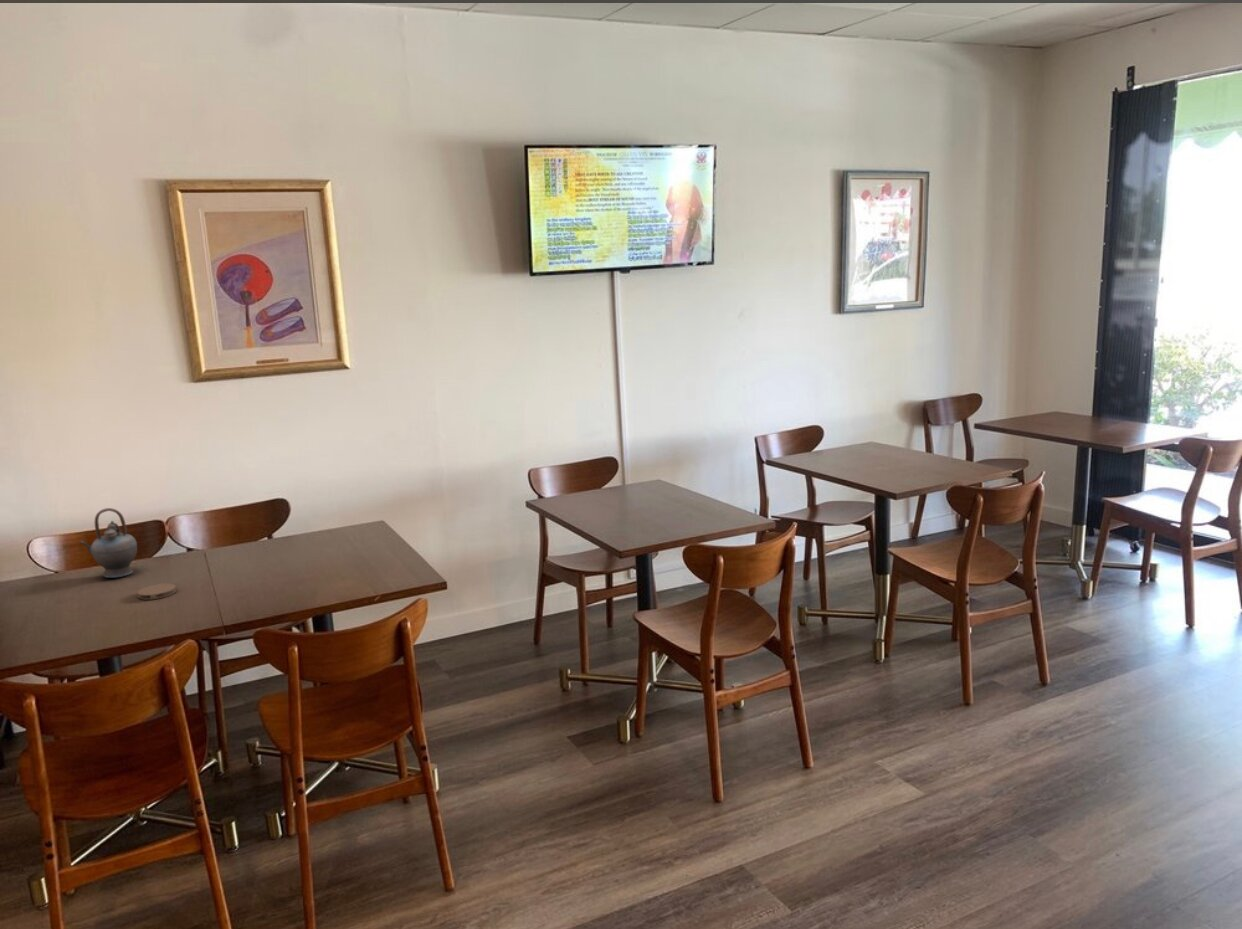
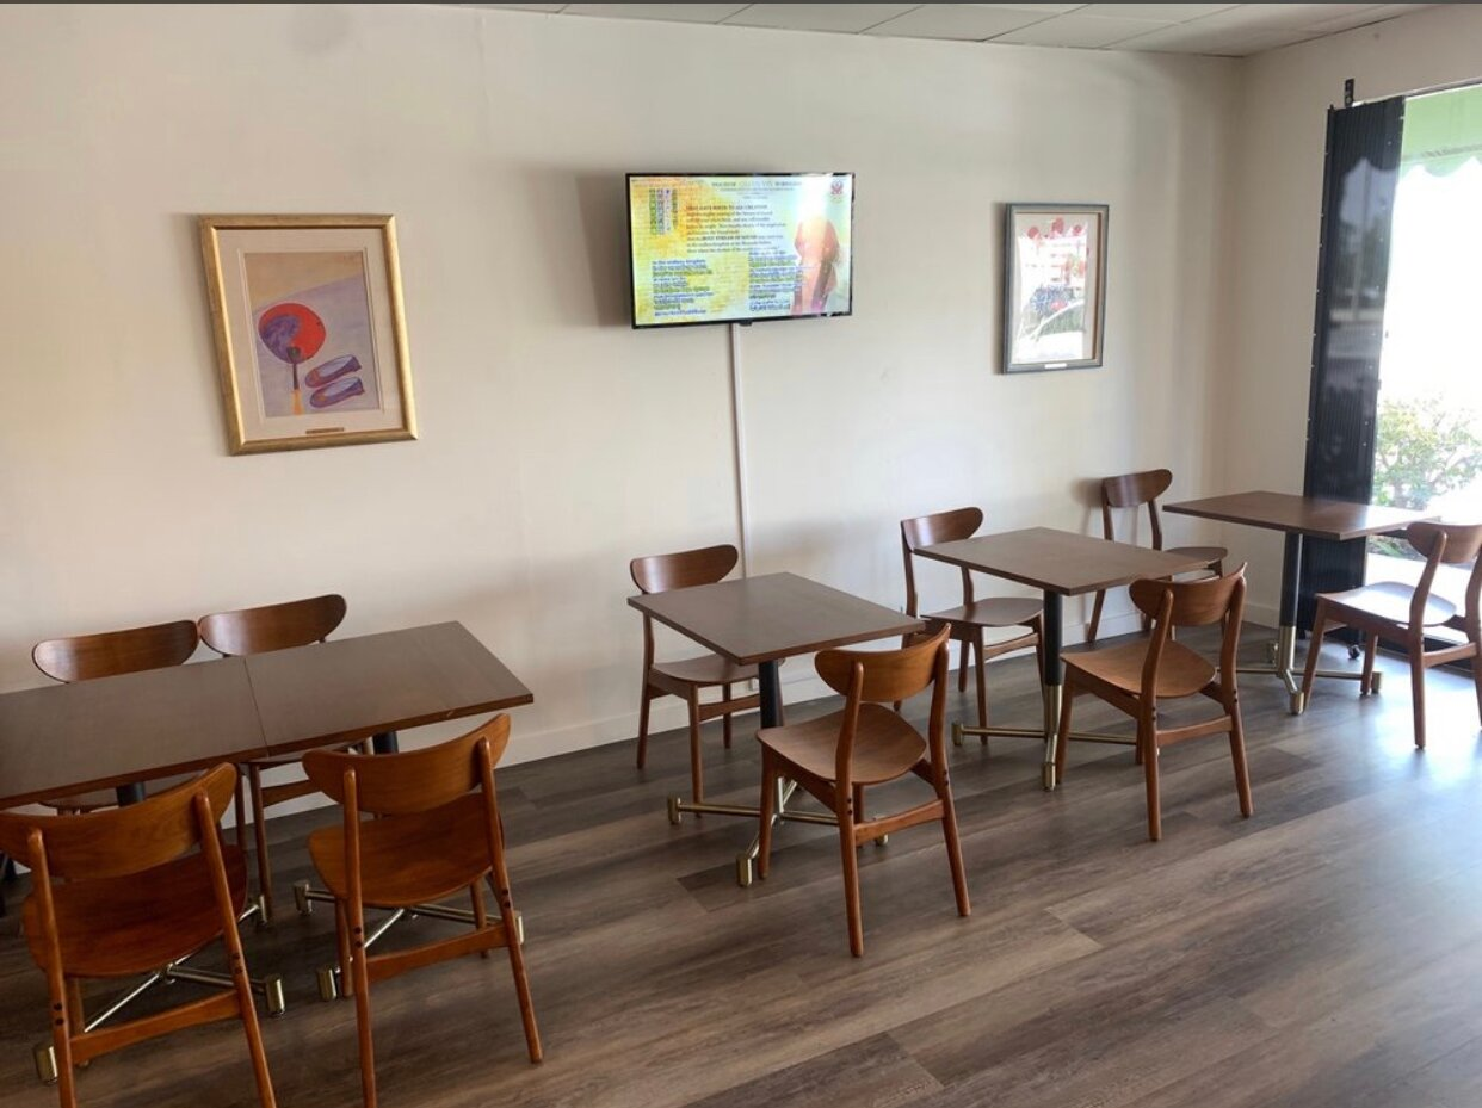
- teapot [78,507,138,579]
- coaster [137,583,177,601]
